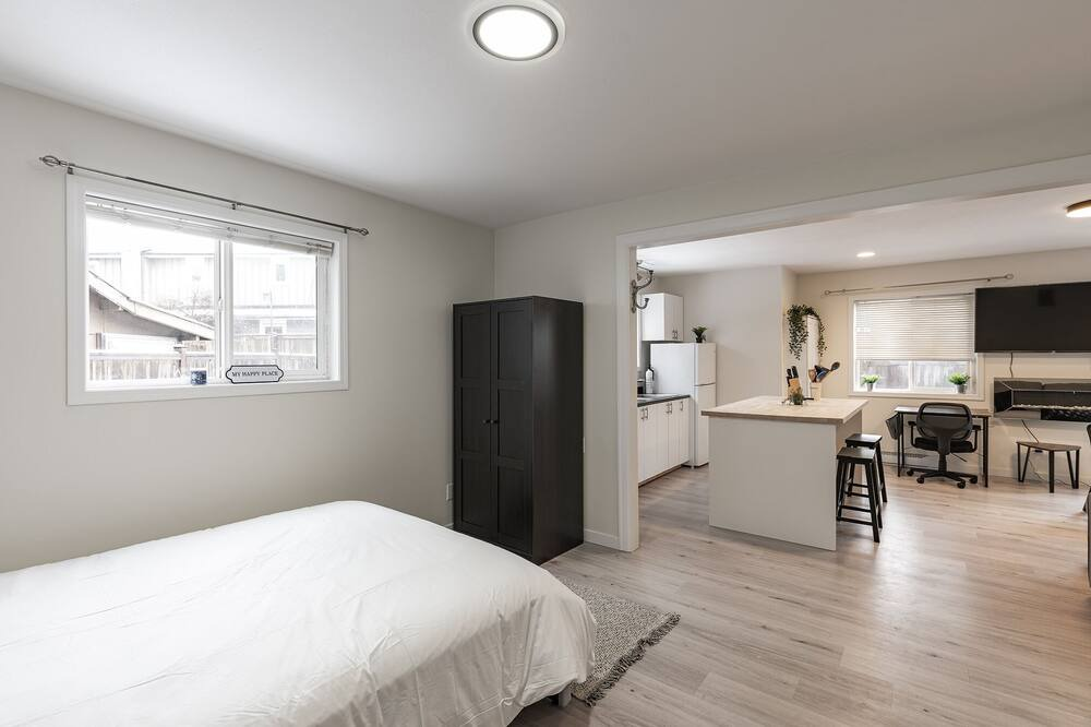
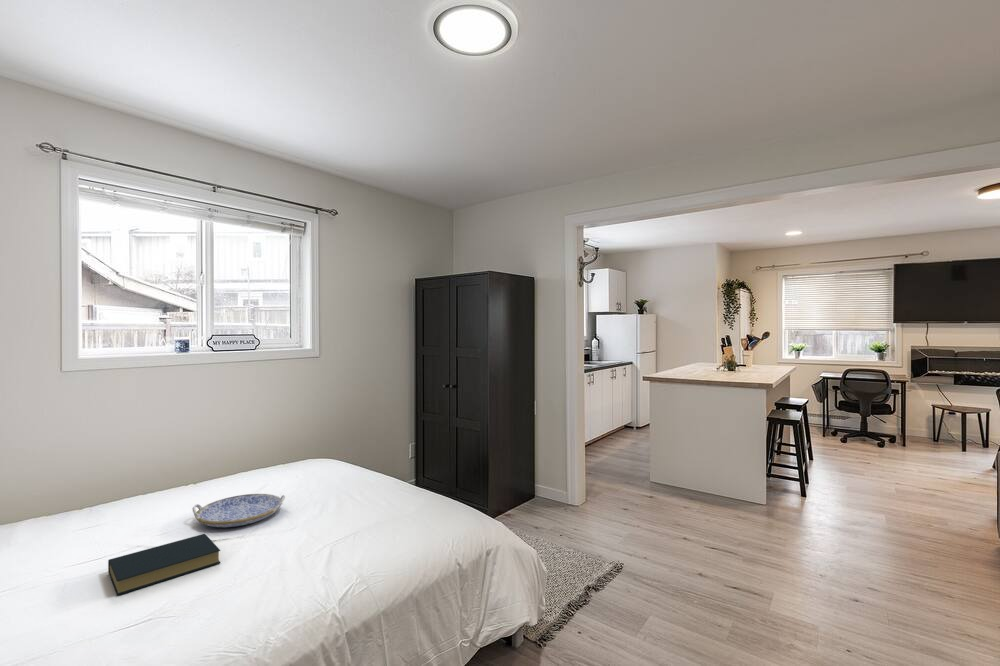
+ hardback book [107,533,222,597]
+ serving tray [191,493,286,528]
